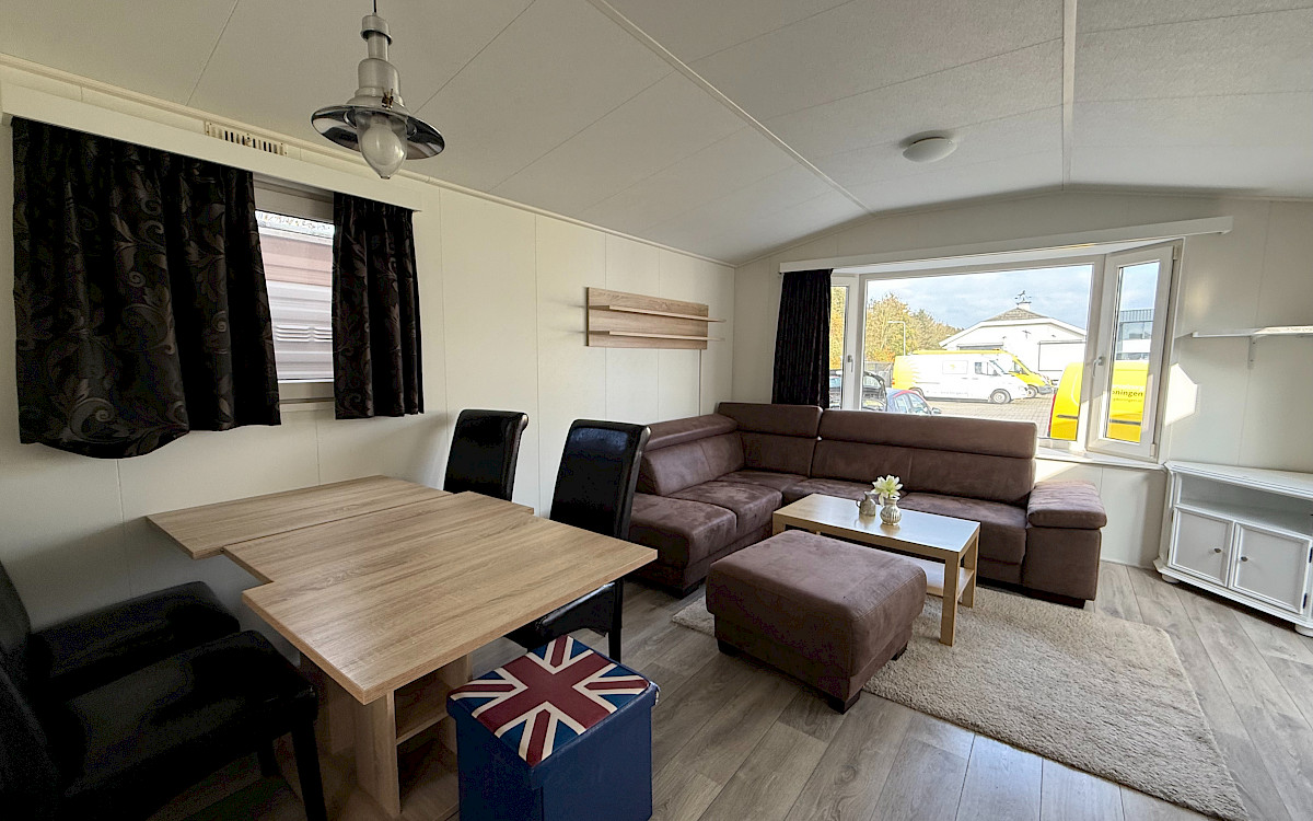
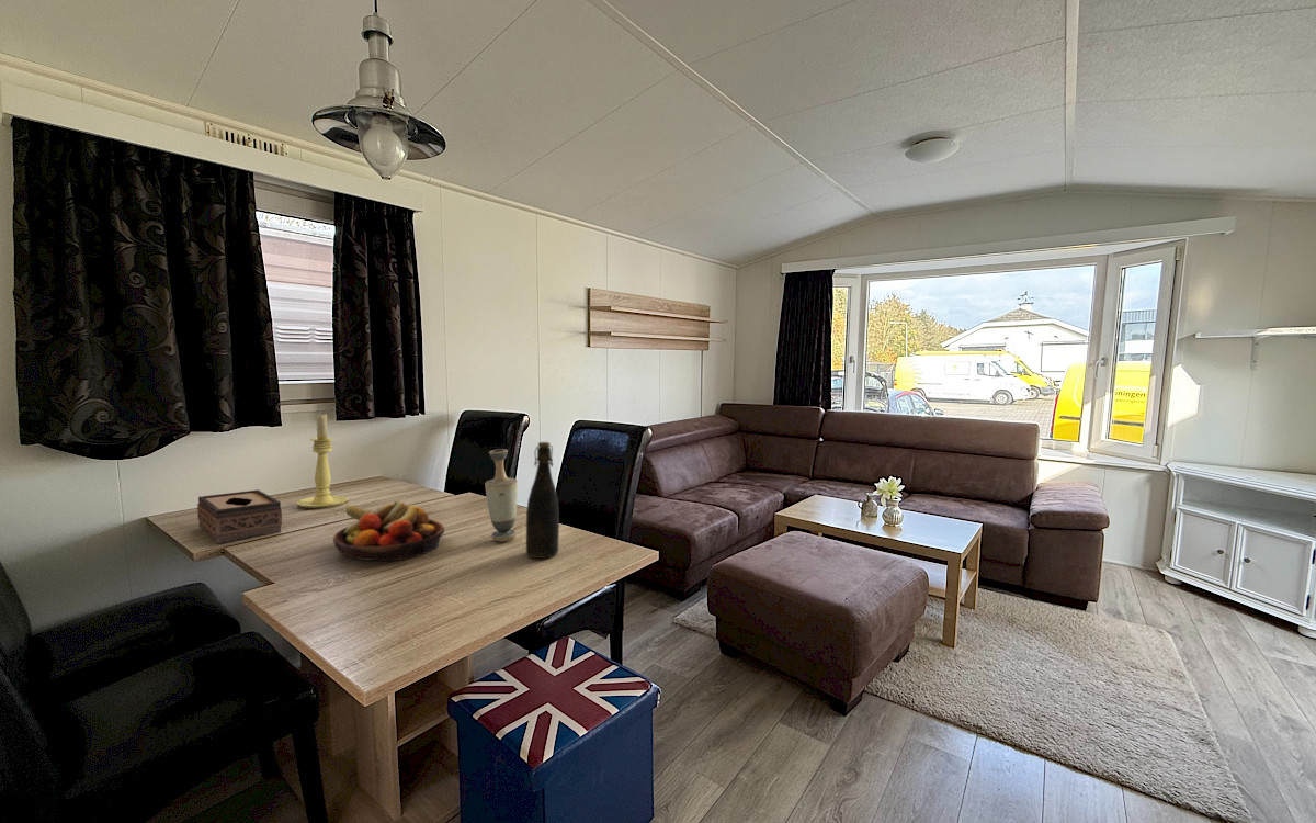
+ vase [484,448,519,543]
+ fruit bowl [332,500,445,562]
+ tissue box [196,489,283,544]
+ bottle [525,441,560,560]
+ candle holder [295,412,350,509]
